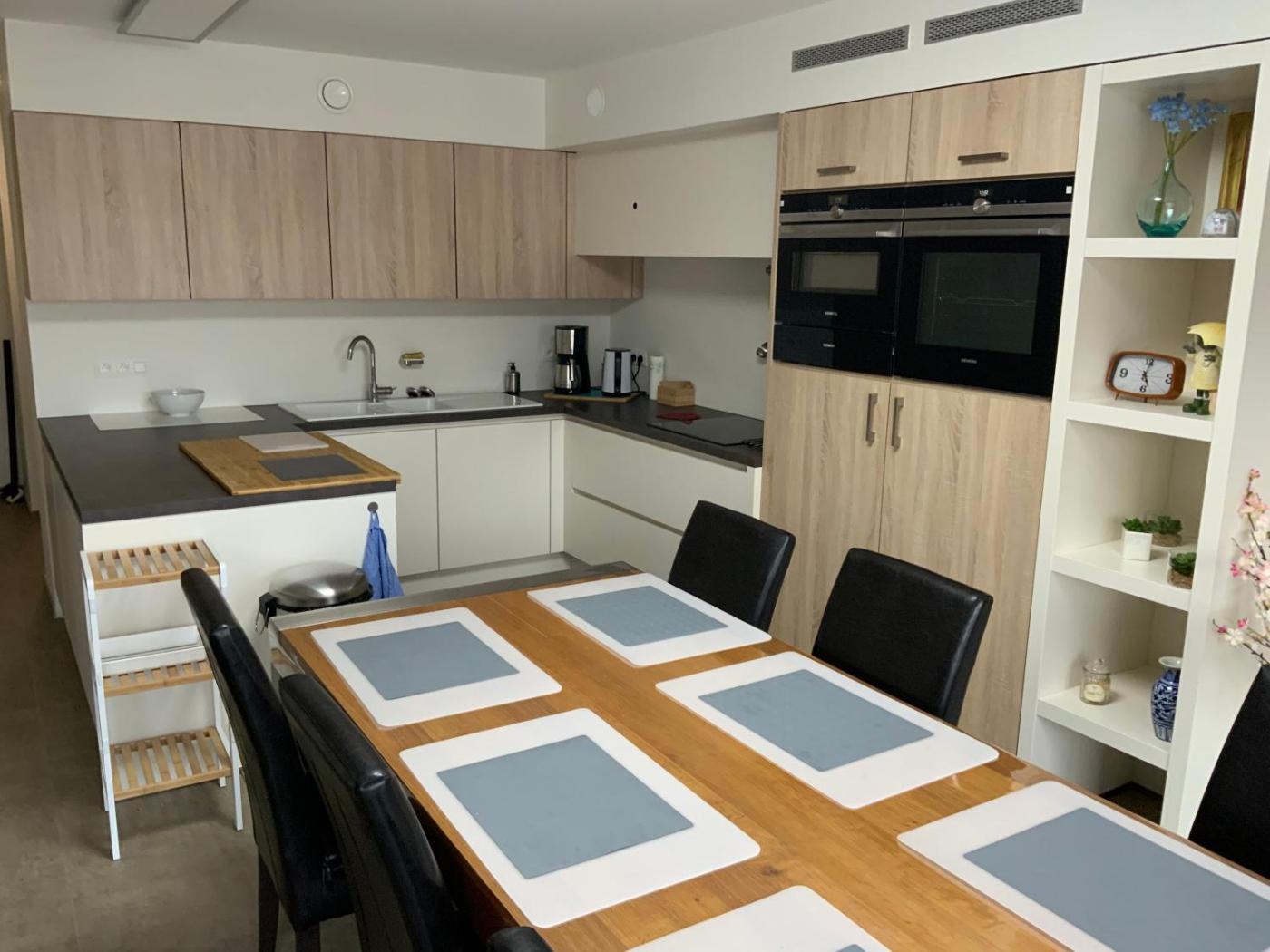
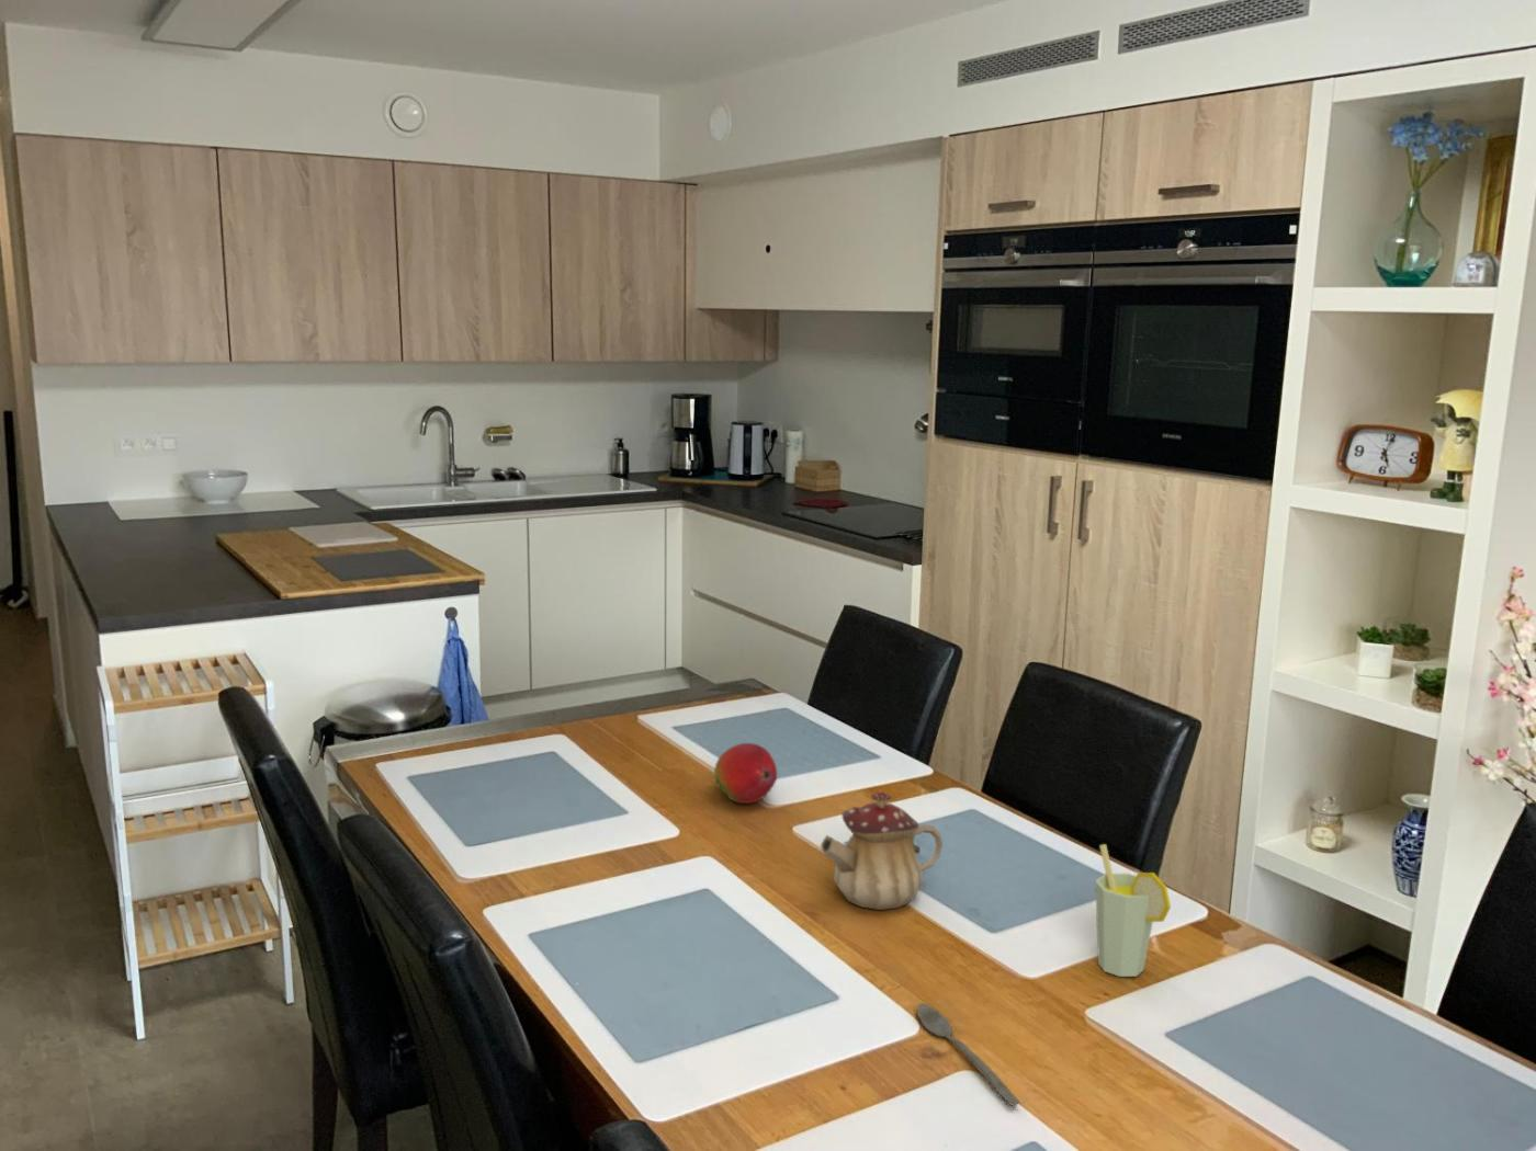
+ teapot [820,791,943,910]
+ spoon [916,1002,1021,1107]
+ cup [1093,843,1172,978]
+ fruit [714,742,778,804]
